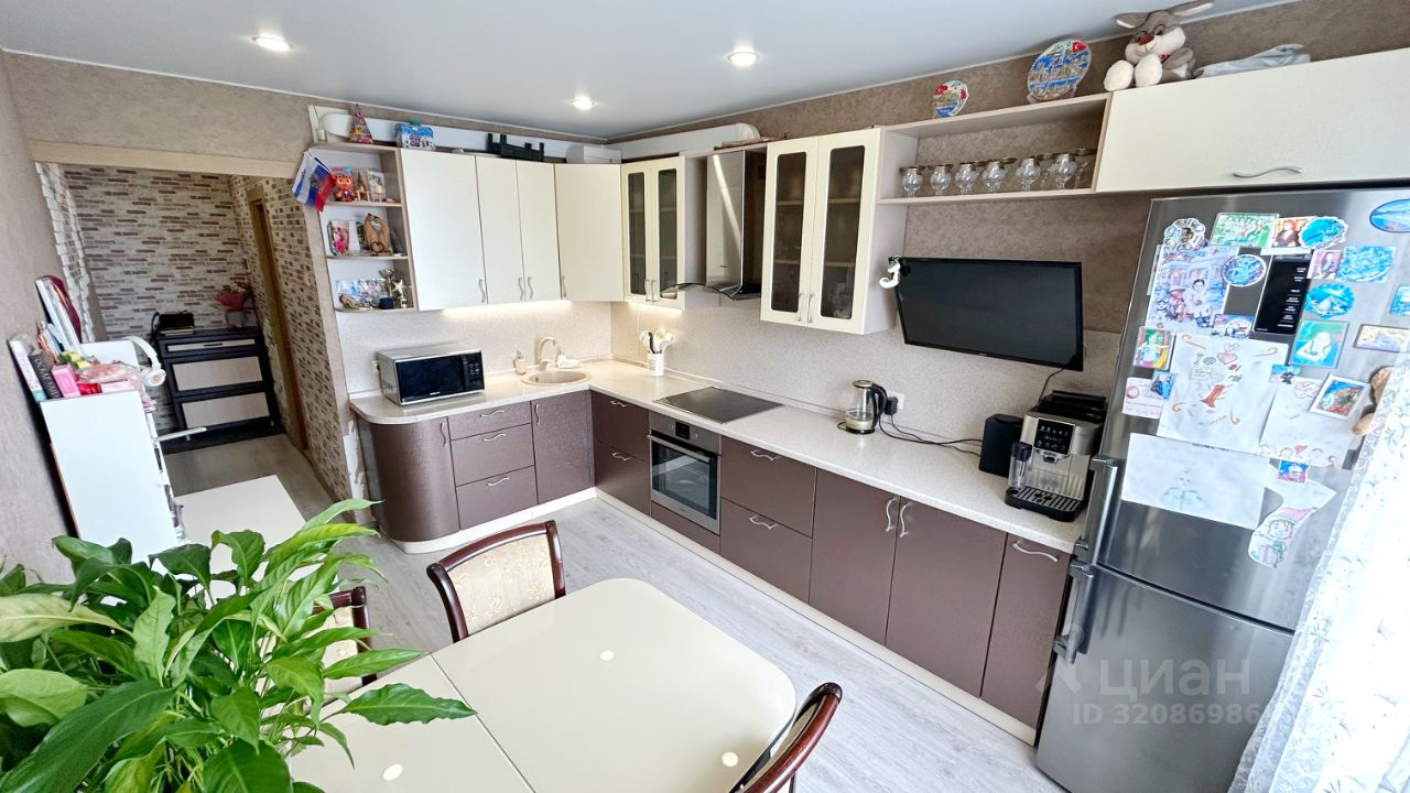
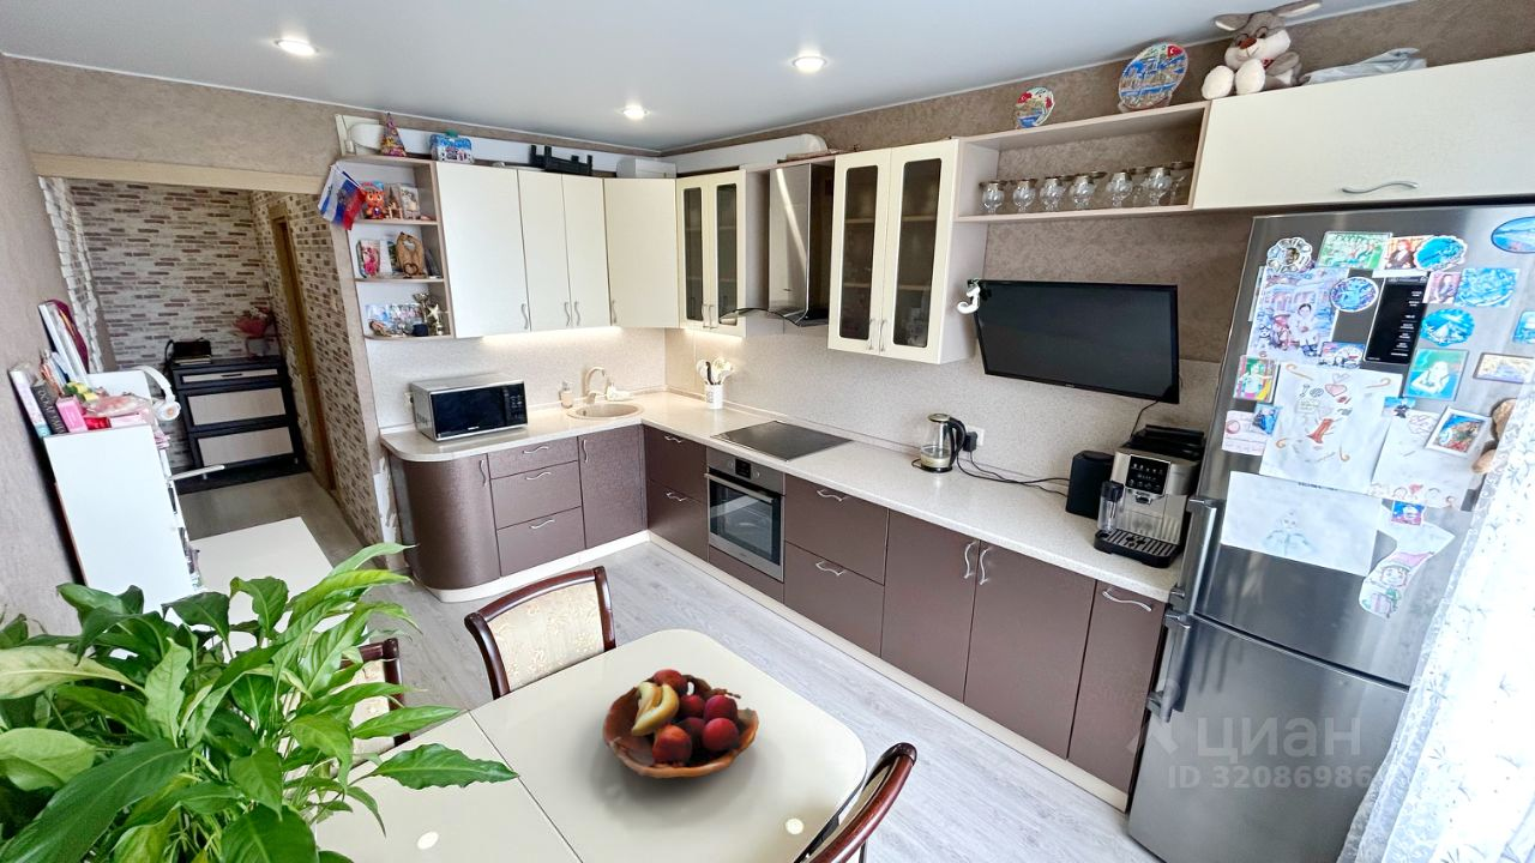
+ fruit basket [601,668,760,780]
